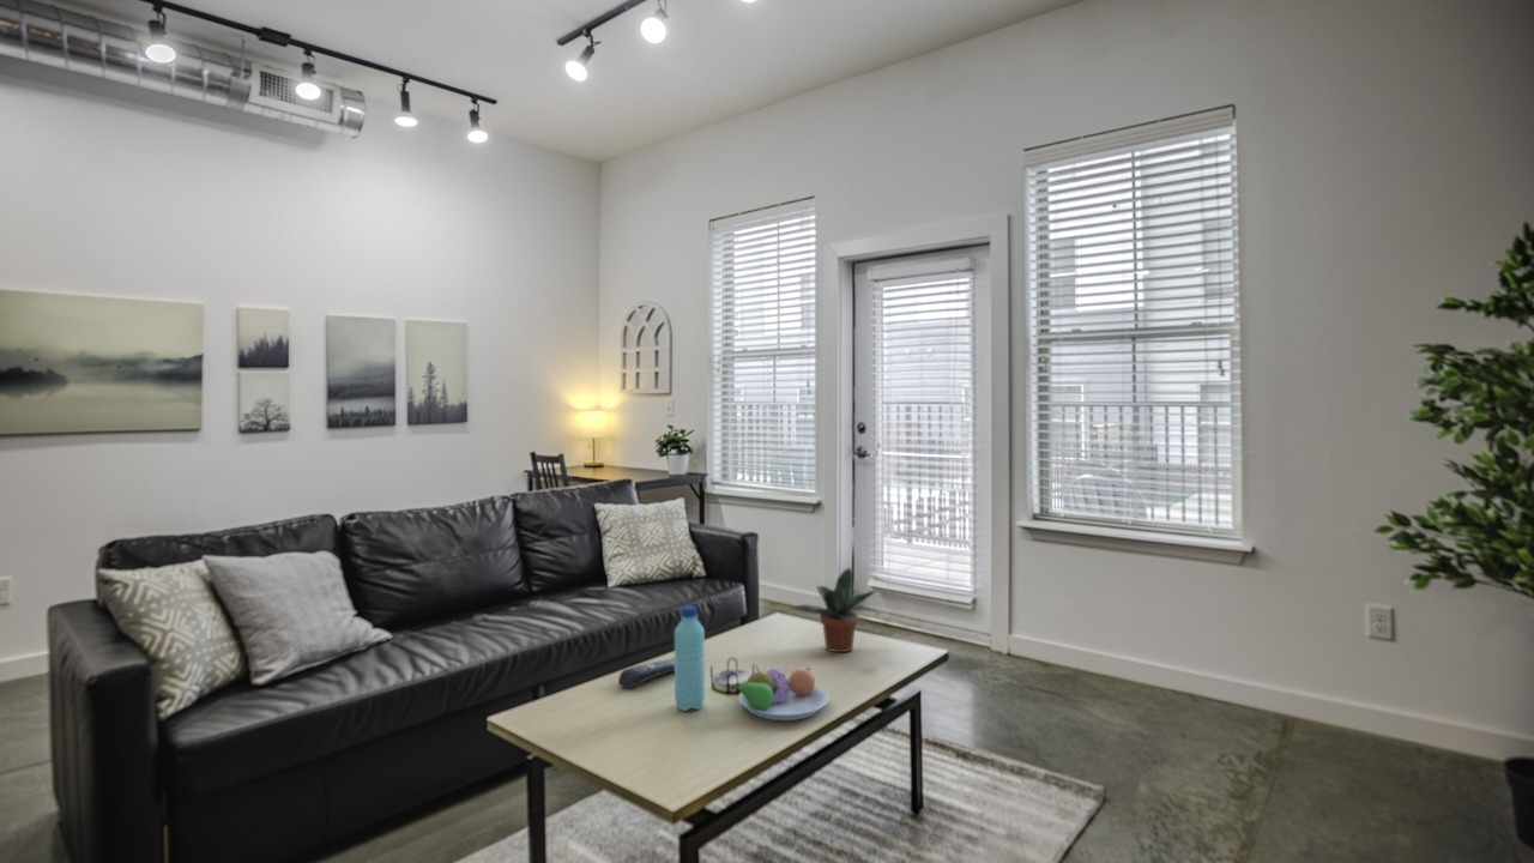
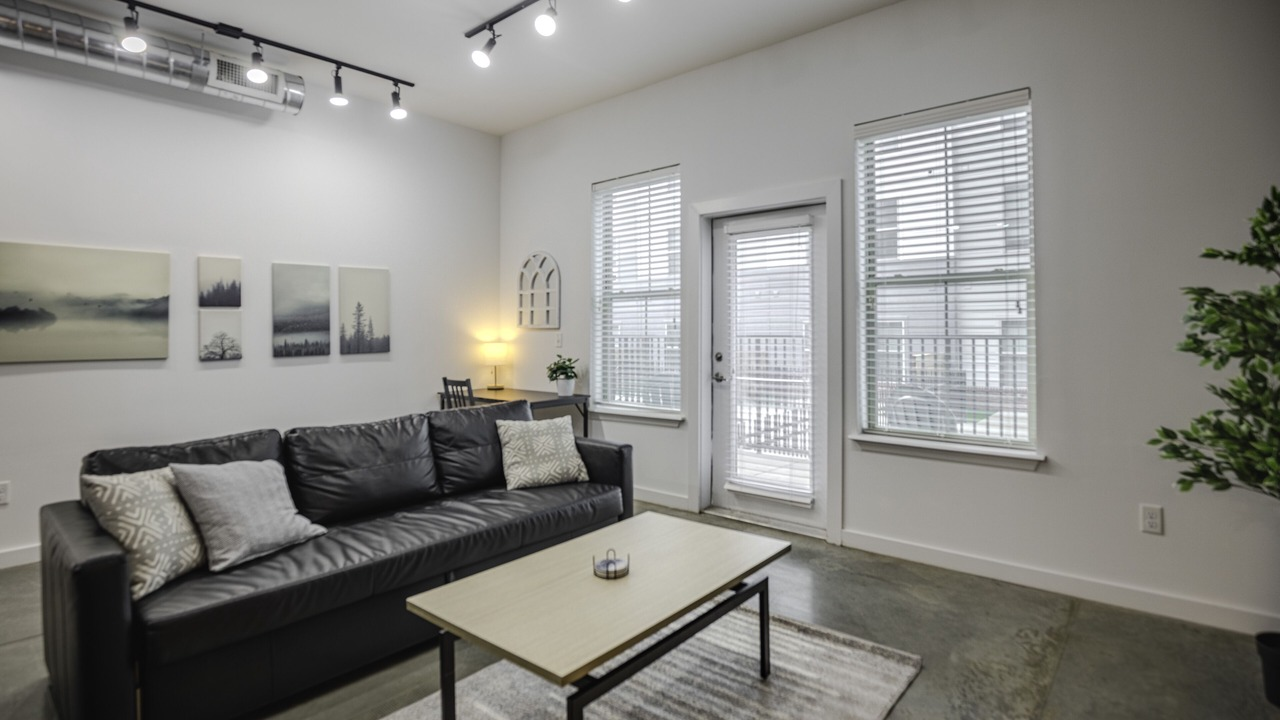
- potted plant [787,567,878,653]
- water bottle [674,605,706,712]
- remote control [617,657,675,689]
- fruit bowl [729,664,829,722]
